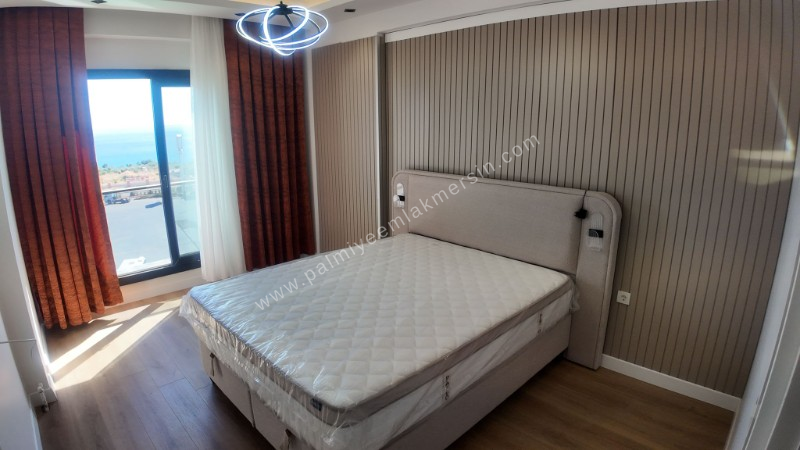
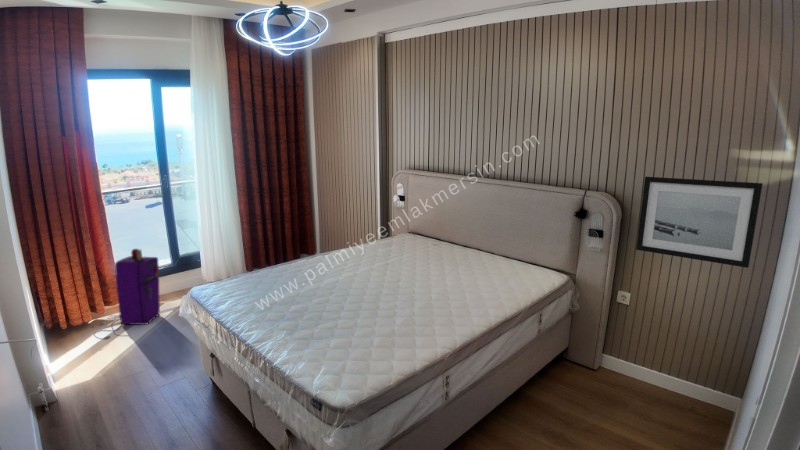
+ air purifier [90,248,161,329]
+ wall art [635,176,764,269]
